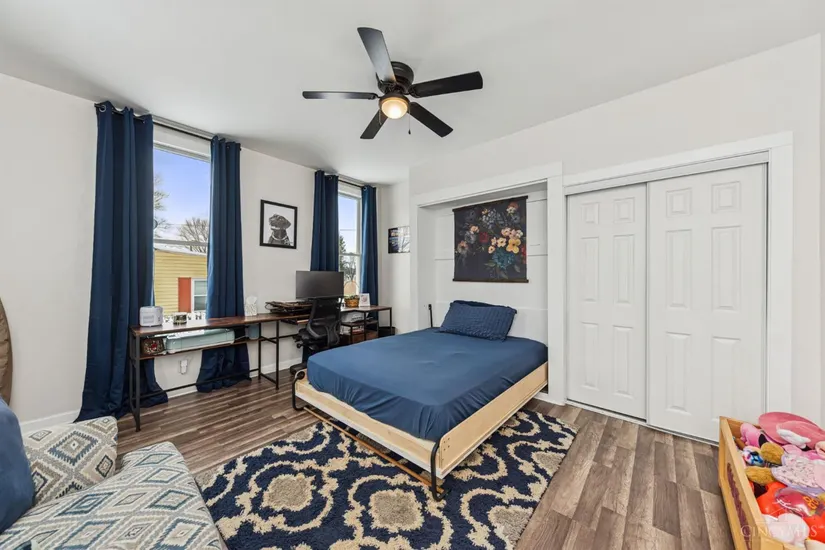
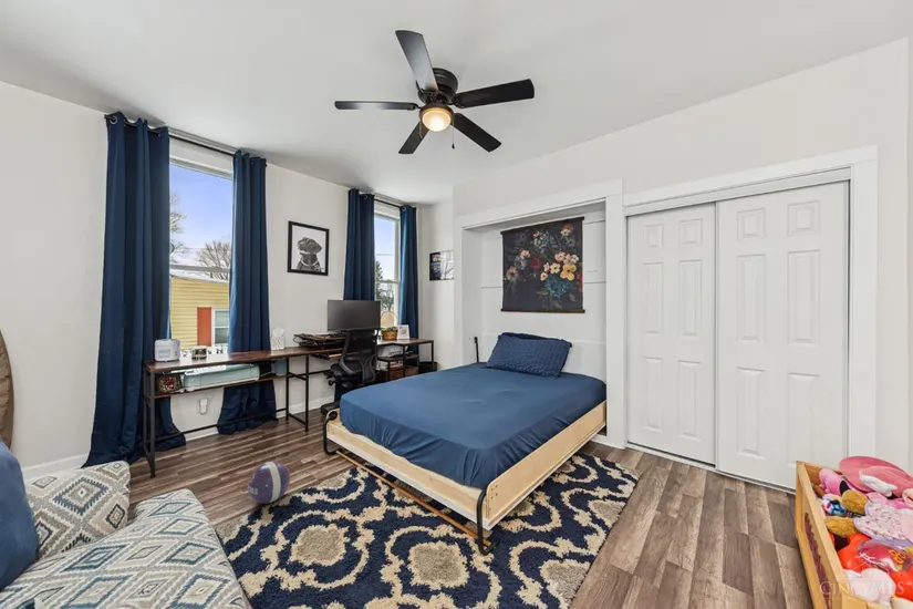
+ ball [247,461,291,505]
